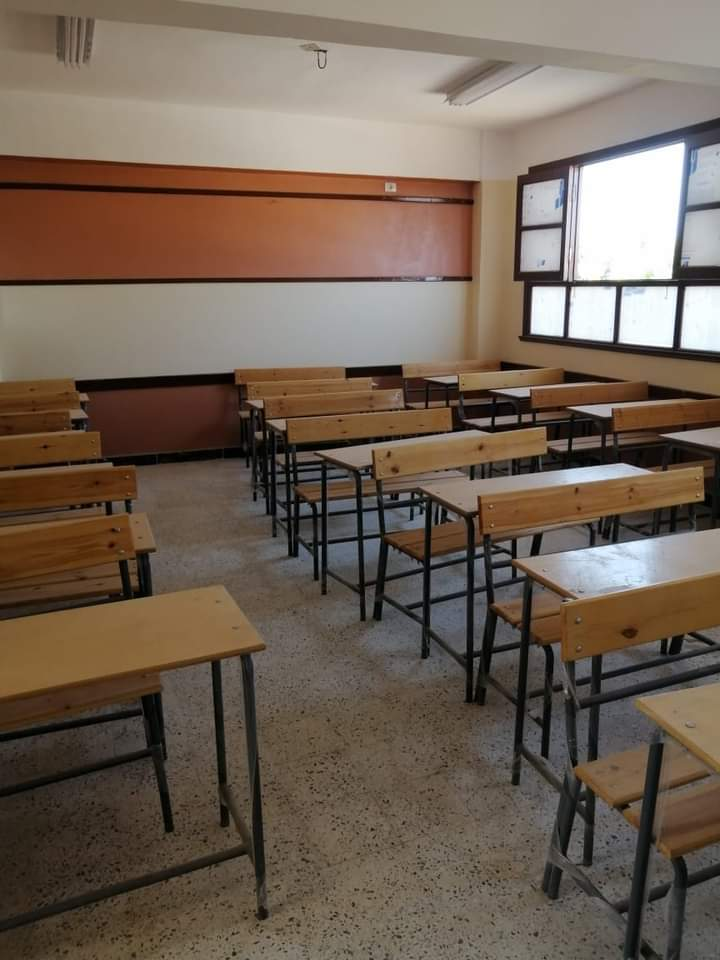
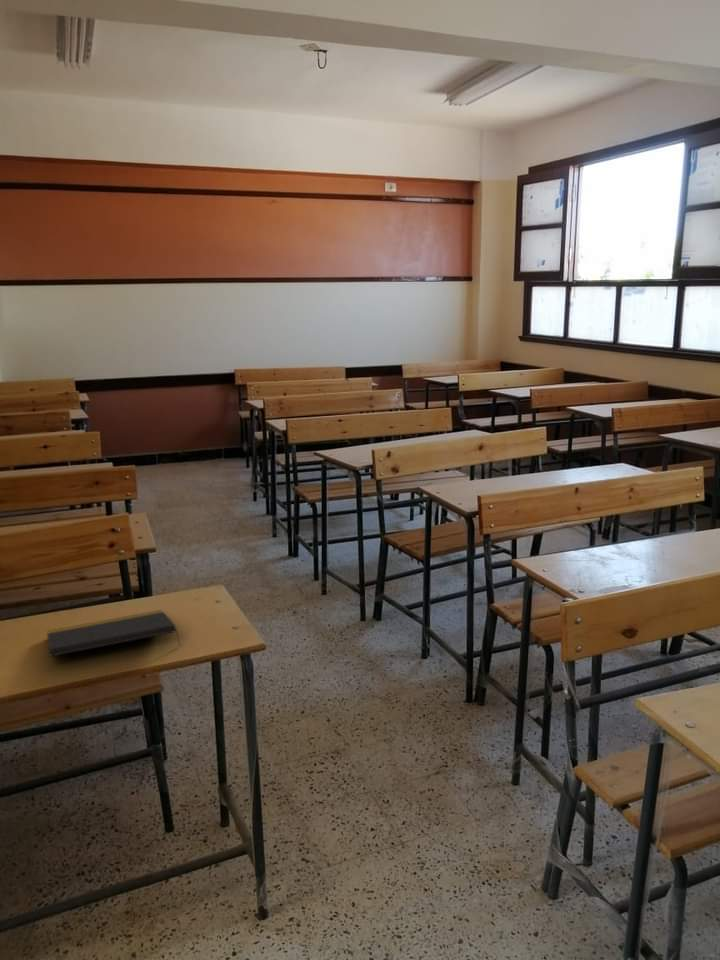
+ notepad [46,609,182,658]
